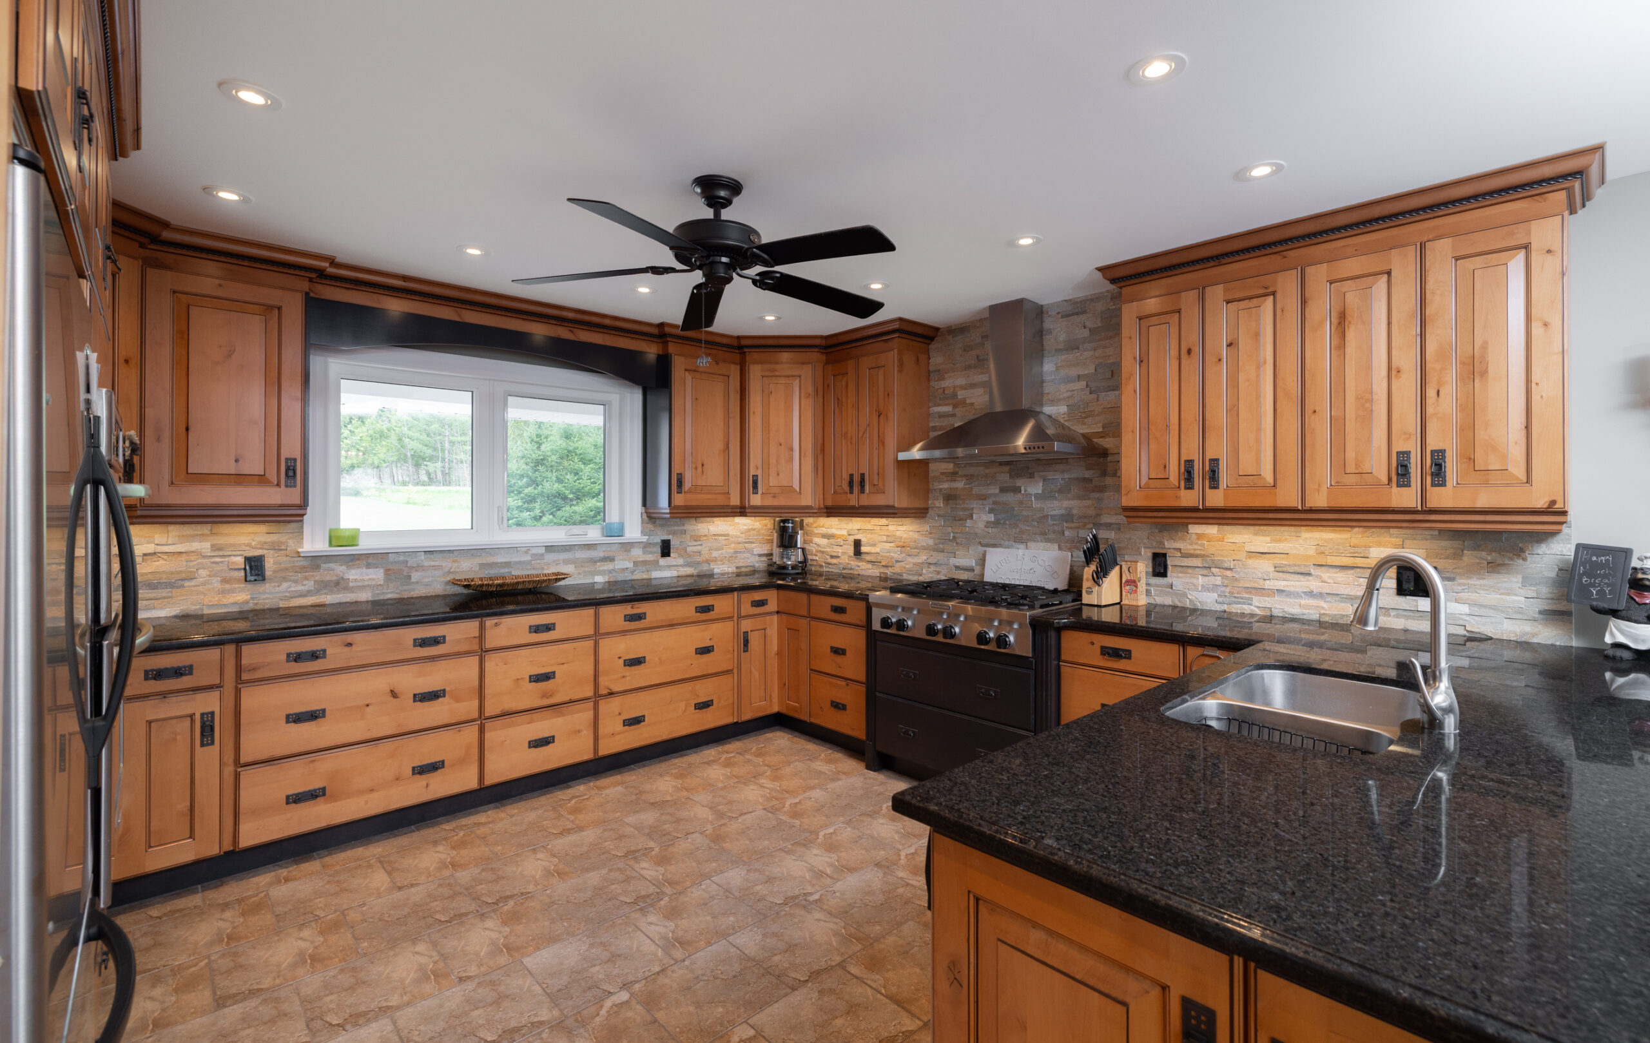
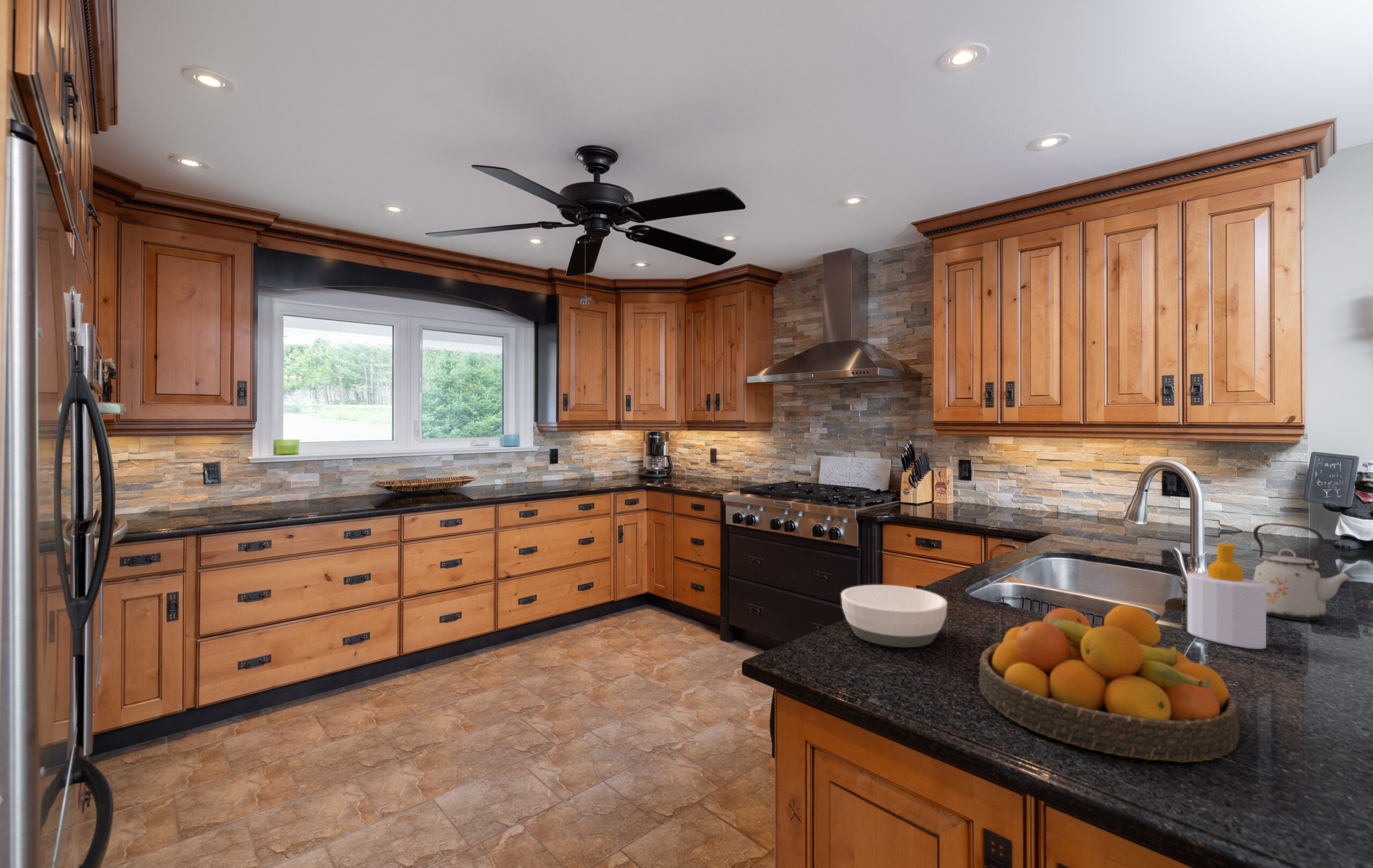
+ kettle [1252,522,1355,621]
+ bowl [840,584,948,648]
+ soap bottle [1187,543,1267,650]
+ fruit bowl [978,604,1240,763]
